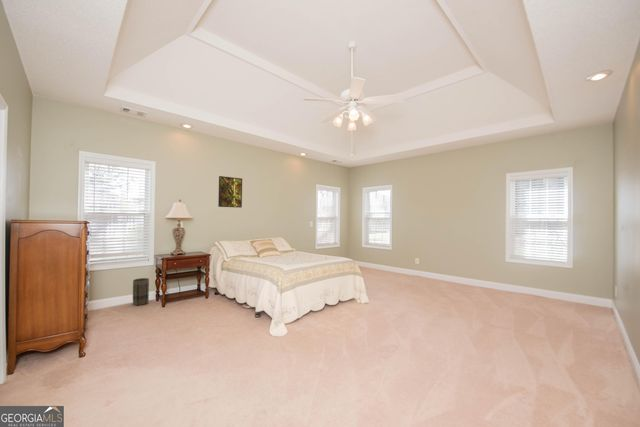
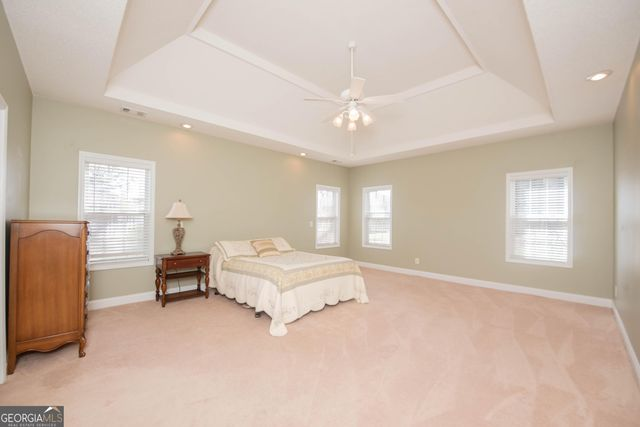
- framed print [217,175,243,209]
- basket [132,277,150,307]
